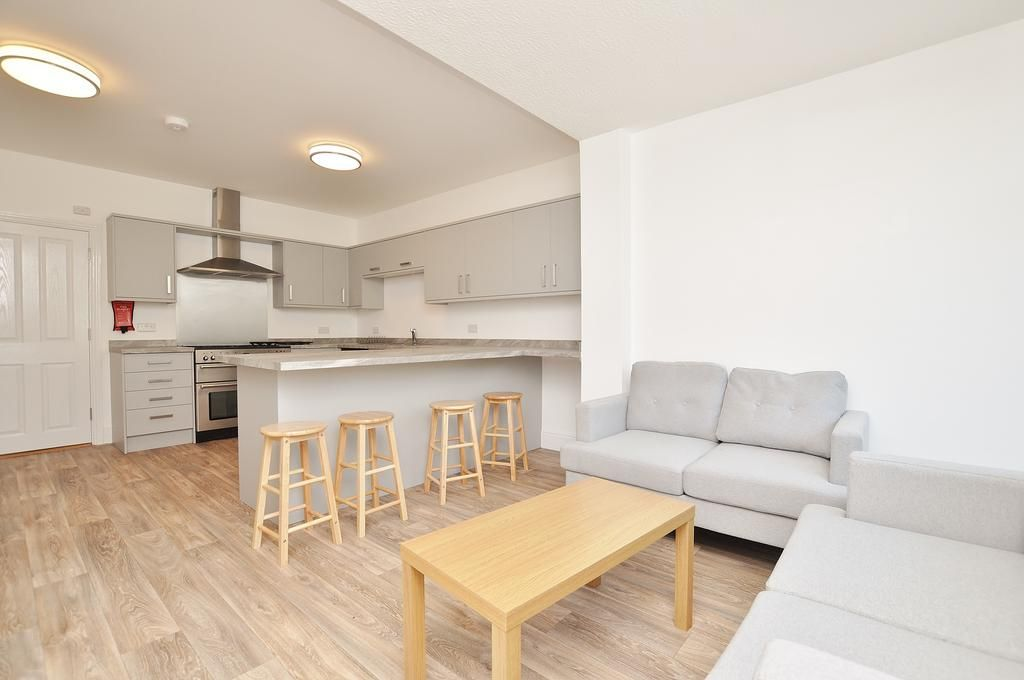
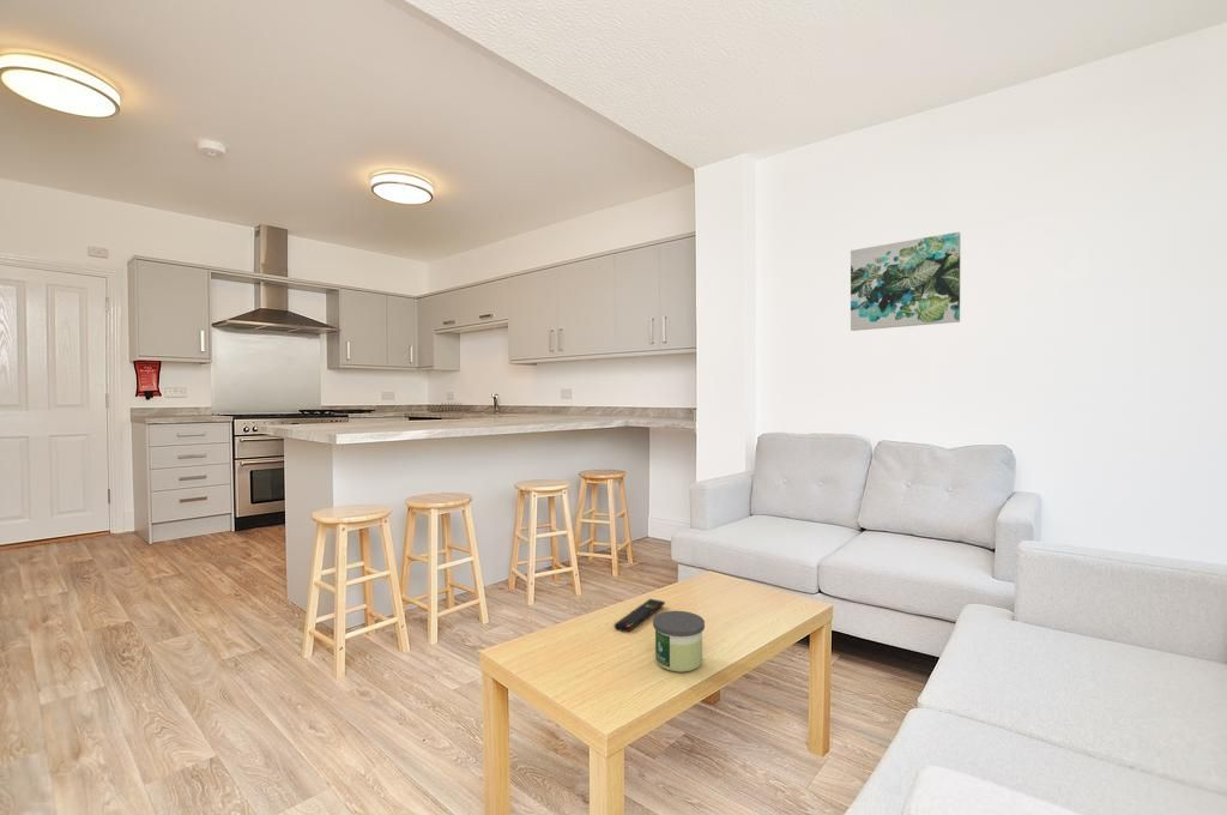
+ remote control [614,598,666,633]
+ candle [652,610,706,674]
+ wall art [850,231,961,332]
